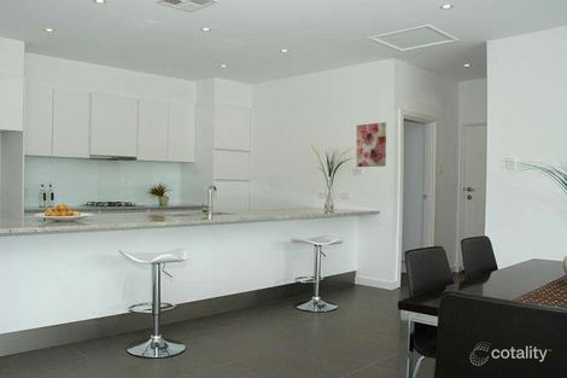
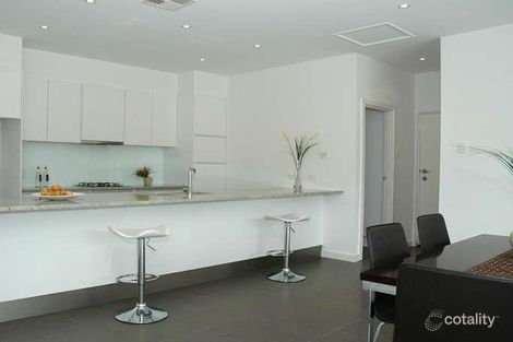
- wall art [355,121,387,168]
